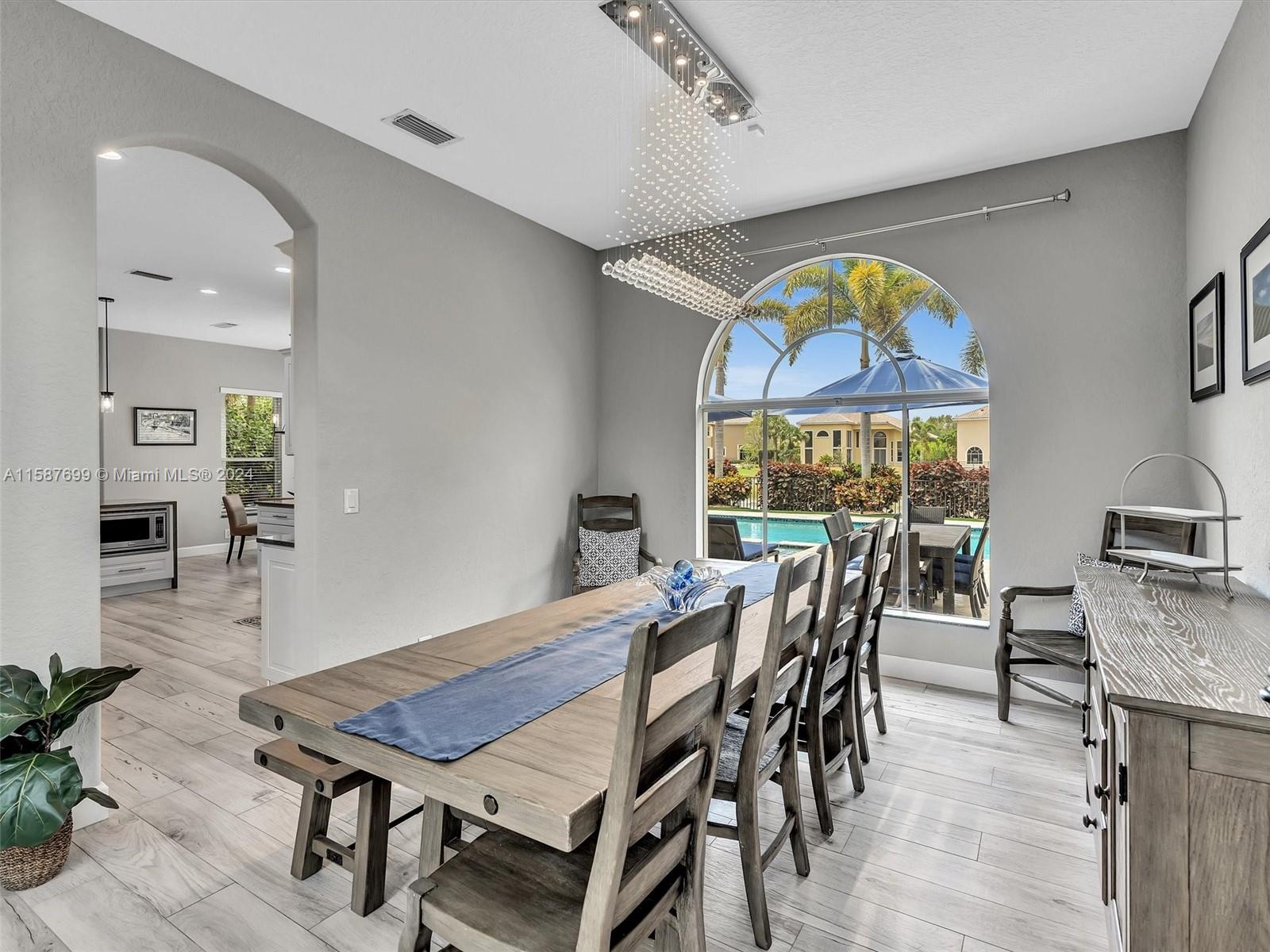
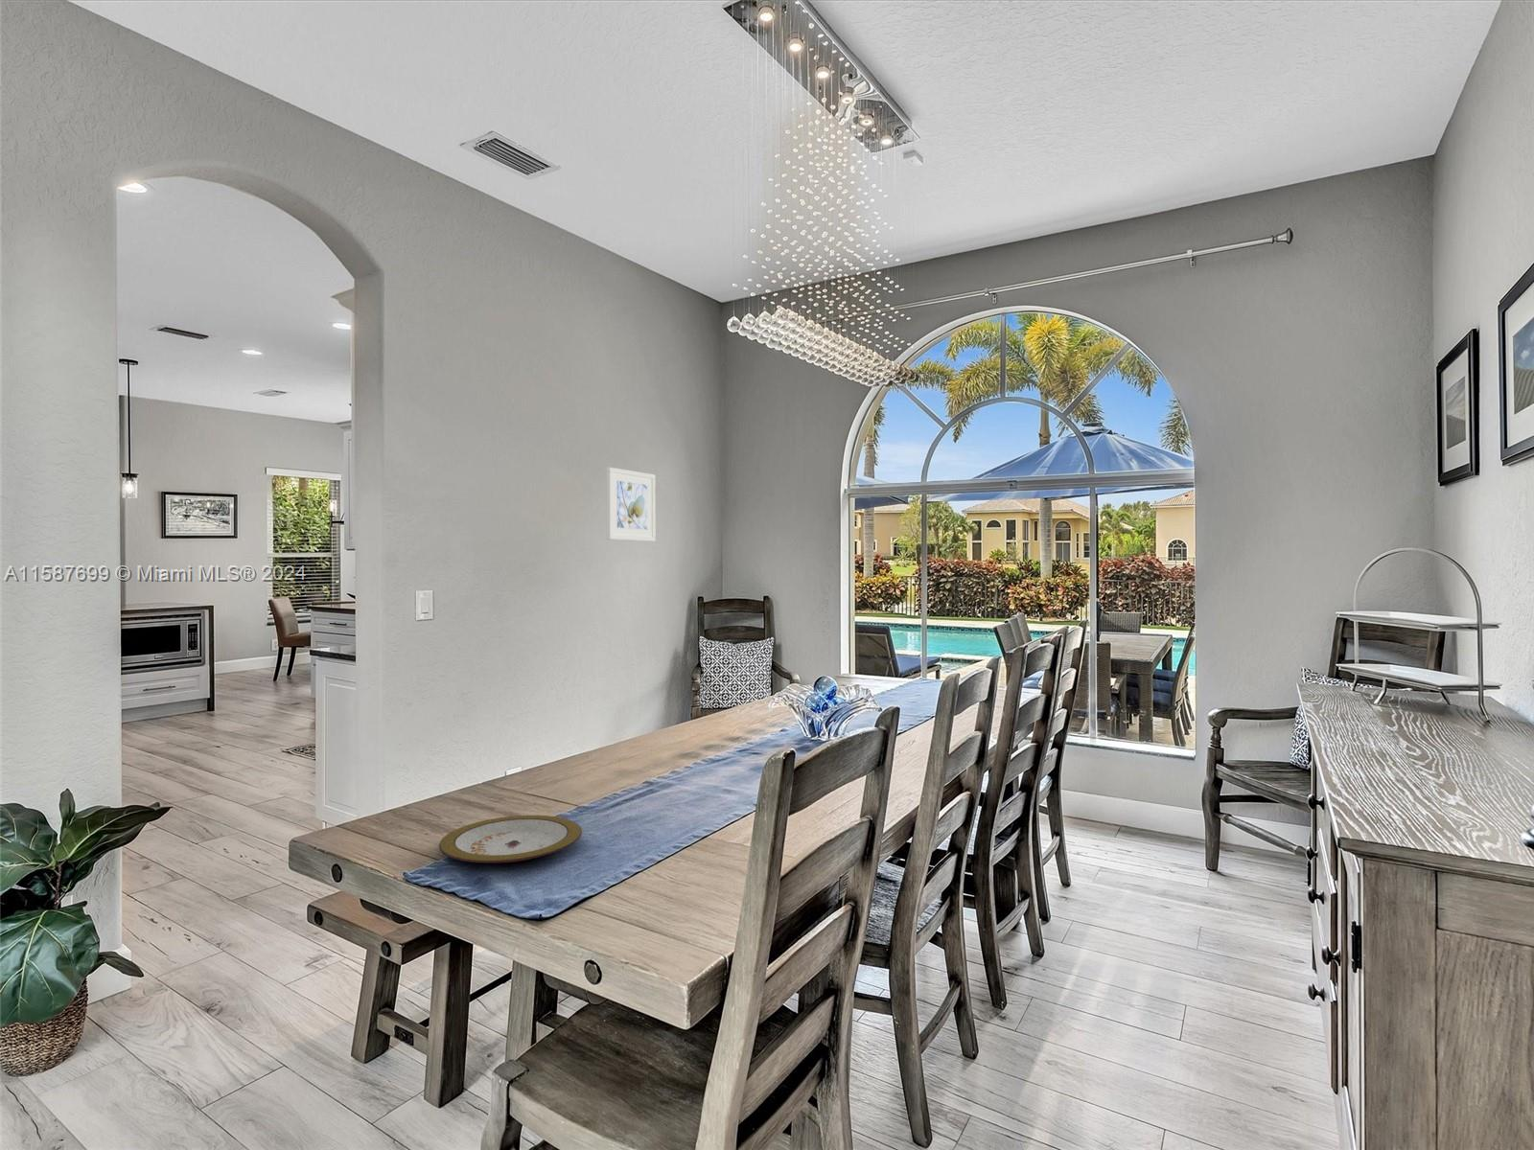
+ plate [438,814,583,865]
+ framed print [605,466,656,542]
